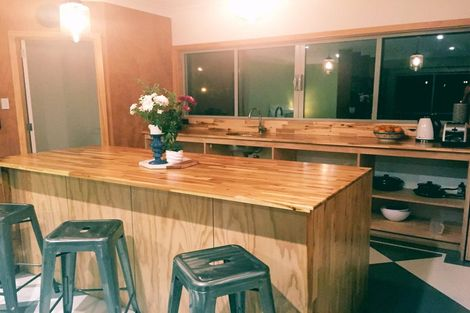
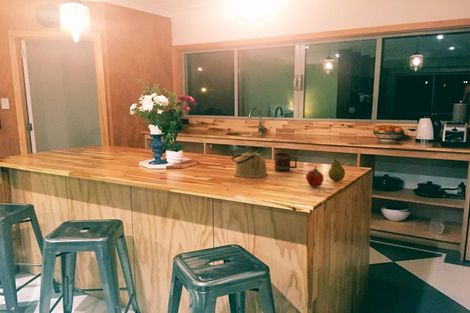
+ fruit [305,165,325,188]
+ fruit [327,157,346,182]
+ mug [273,152,298,172]
+ kettle [230,148,268,179]
